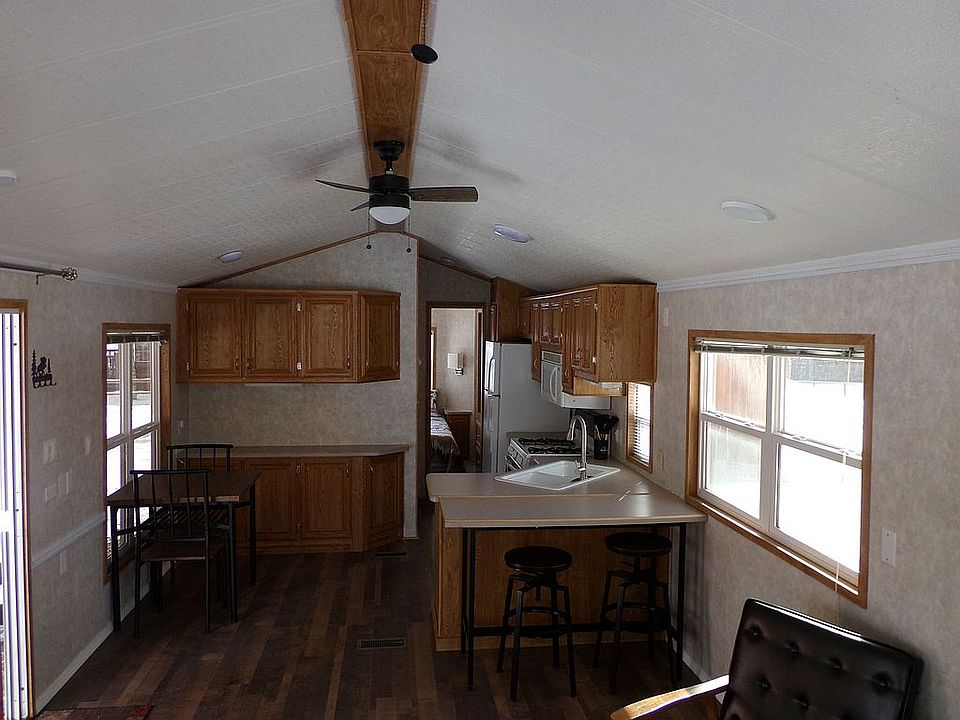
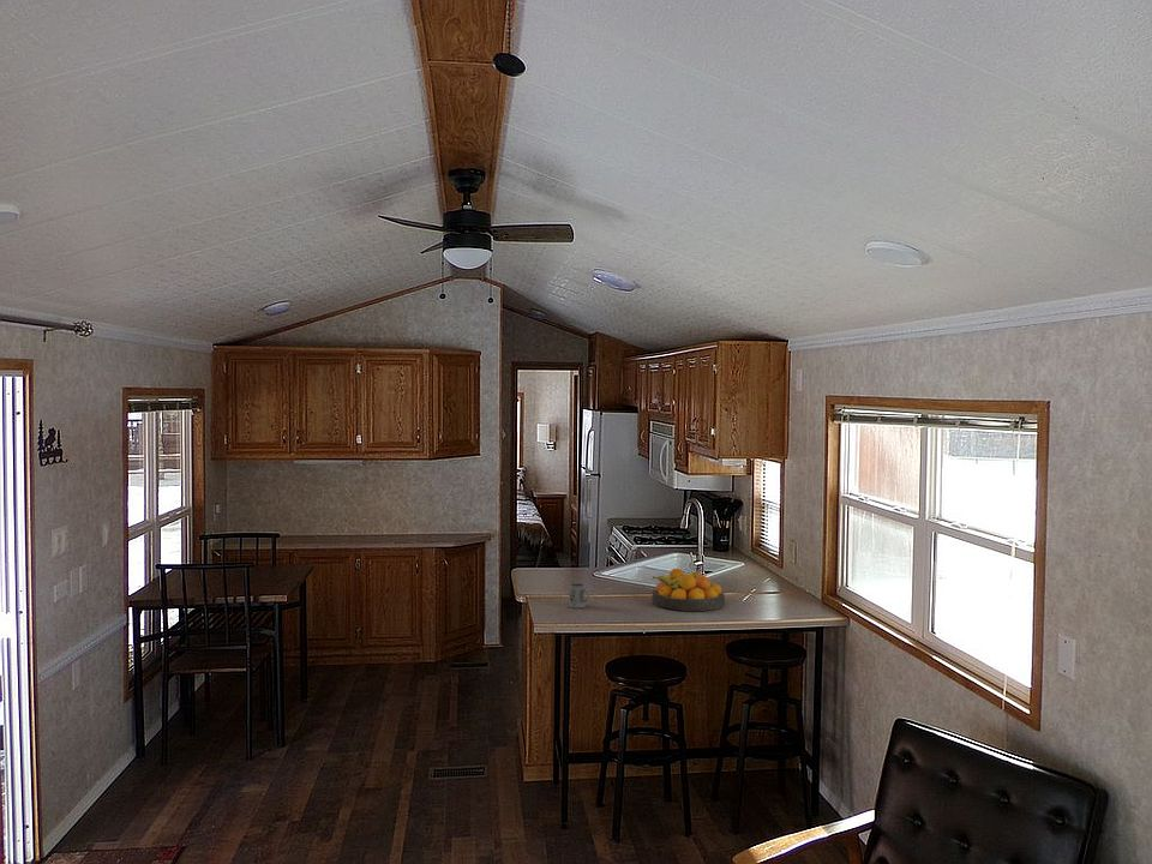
+ mug [568,582,592,610]
+ fruit bowl [652,568,726,612]
